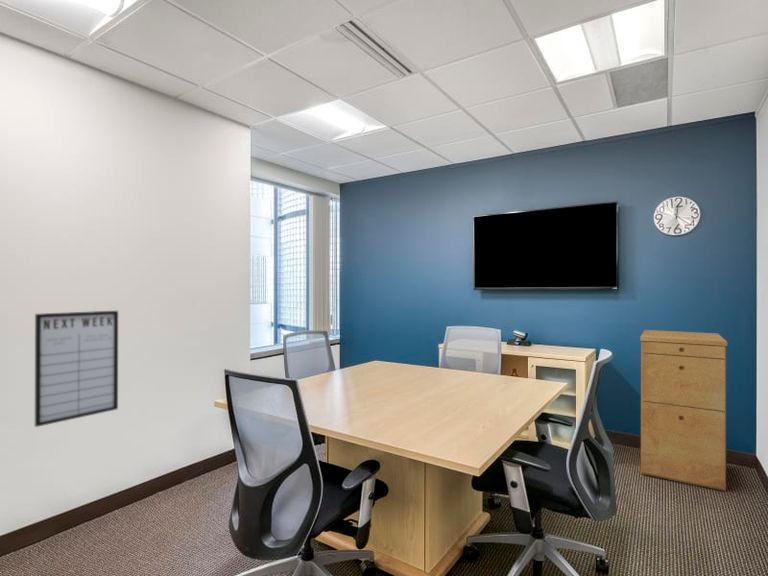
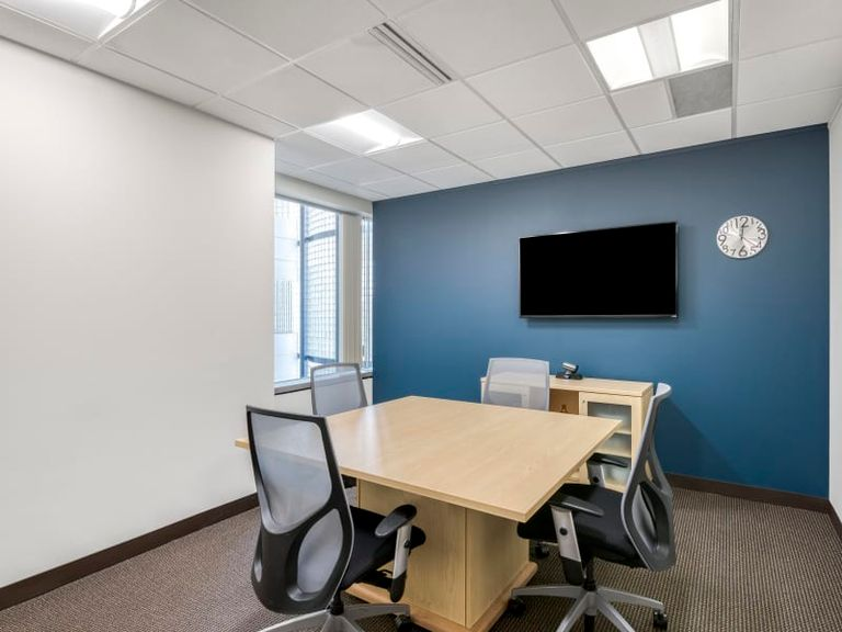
- writing board [34,310,119,428]
- filing cabinet [639,329,728,492]
